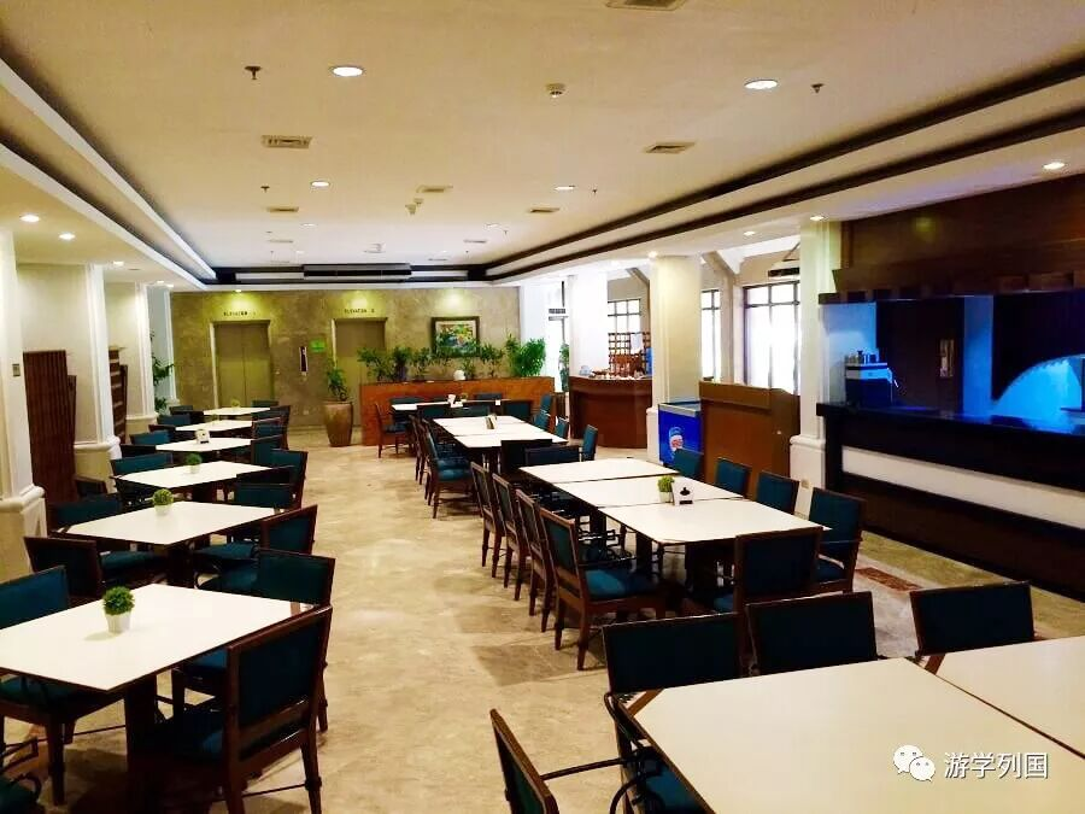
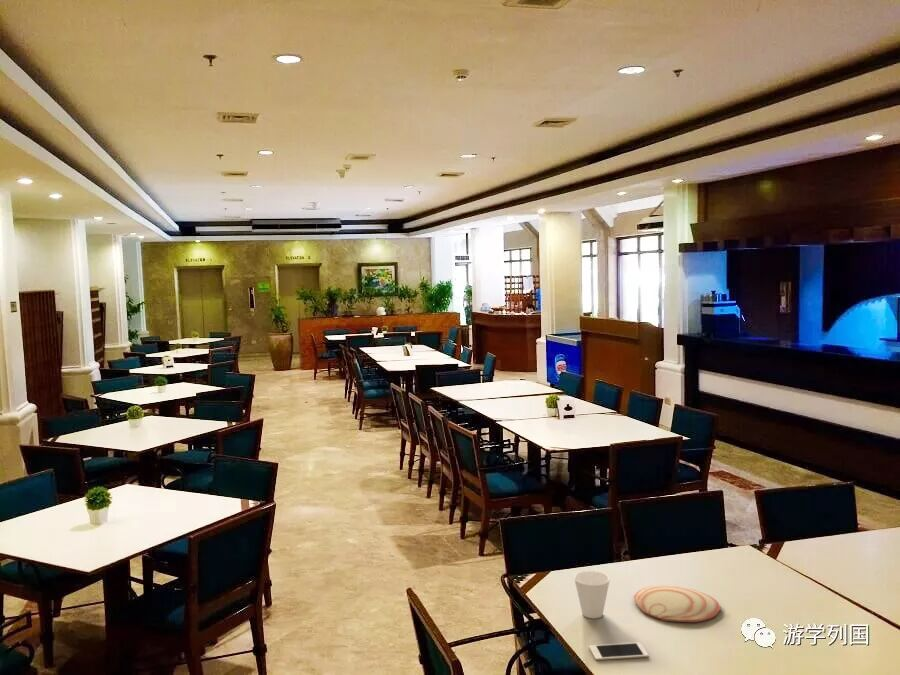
+ cell phone [588,642,649,661]
+ plate [633,584,721,623]
+ cup [573,570,611,619]
